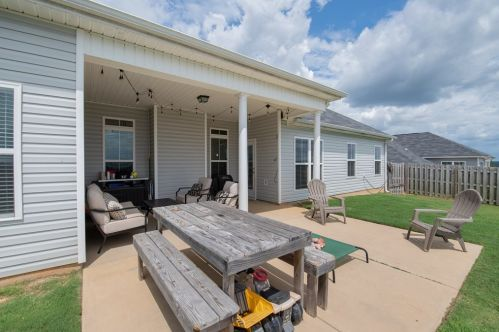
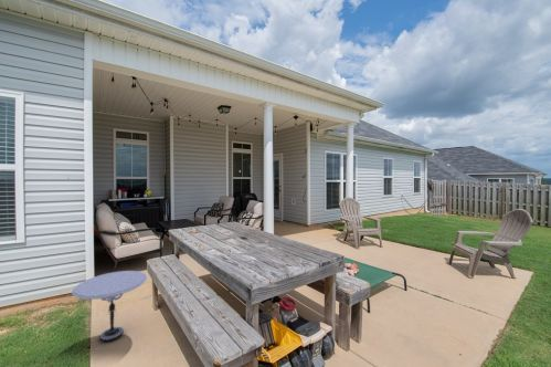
+ side table [71,270,148,343]
